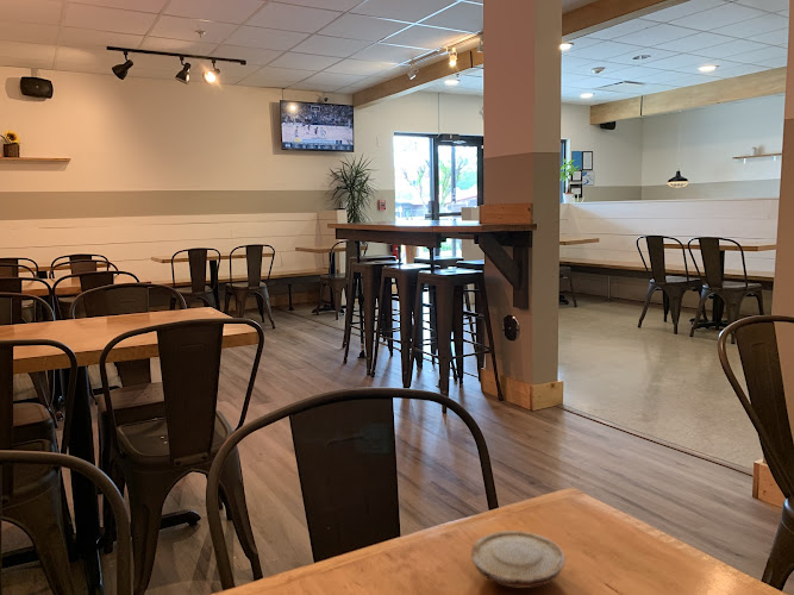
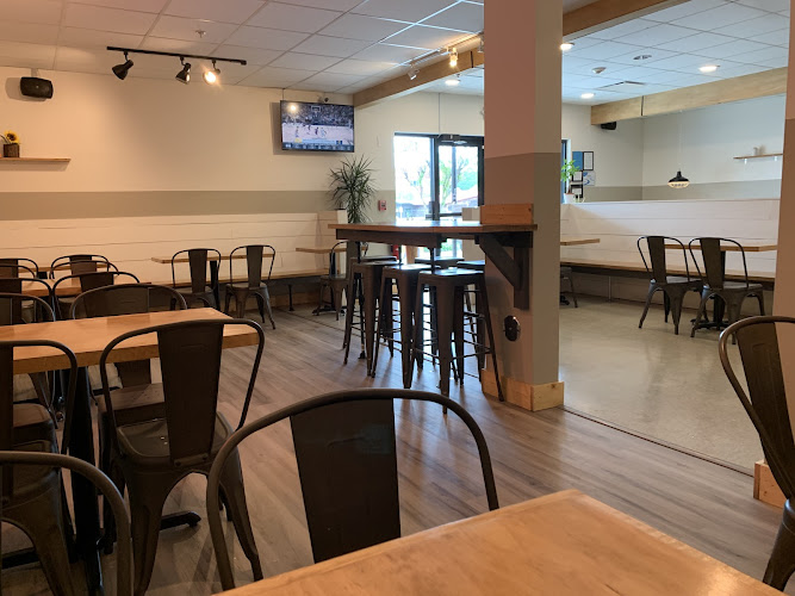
- wood slice [470,530,565,589]
